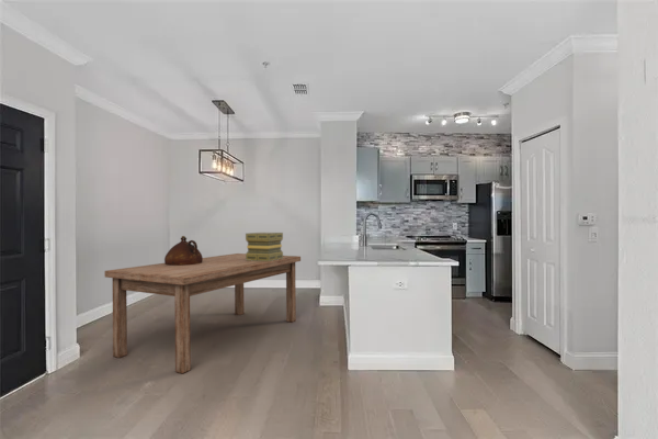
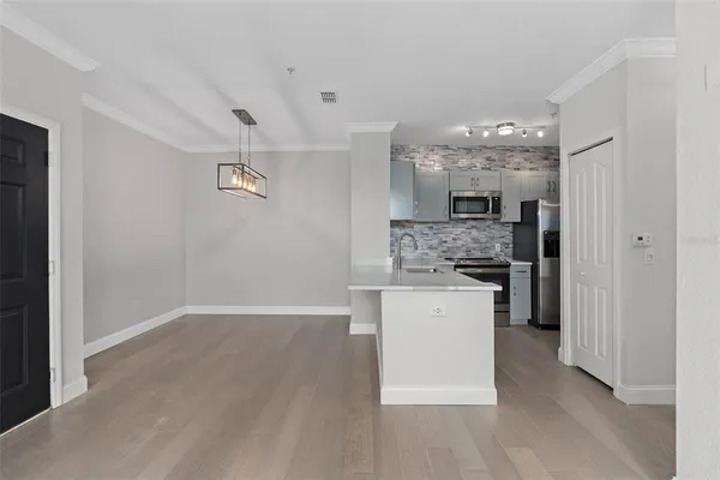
- dining table [103,252,302,374]
- decorative box [245,232,284,261]
- ceramic jug [163,235,203,266]
